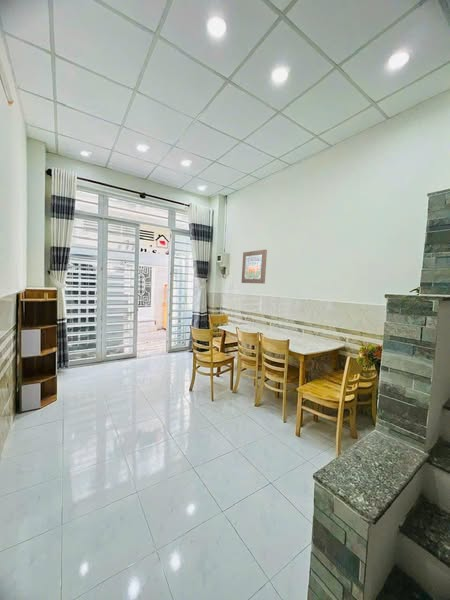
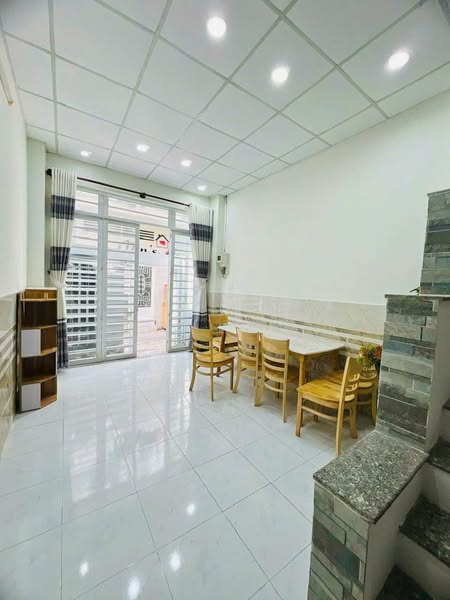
- wall art [241,249,268,285]
